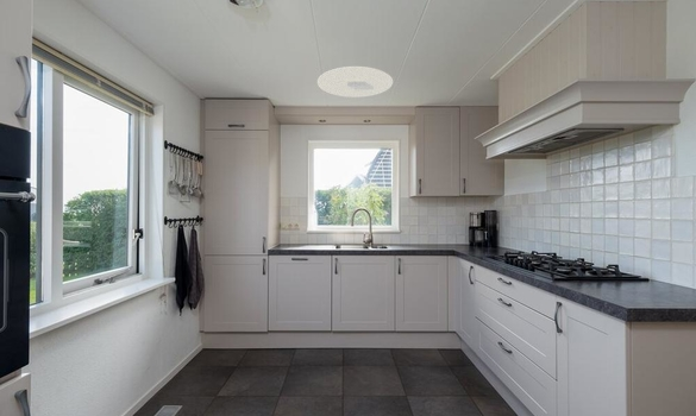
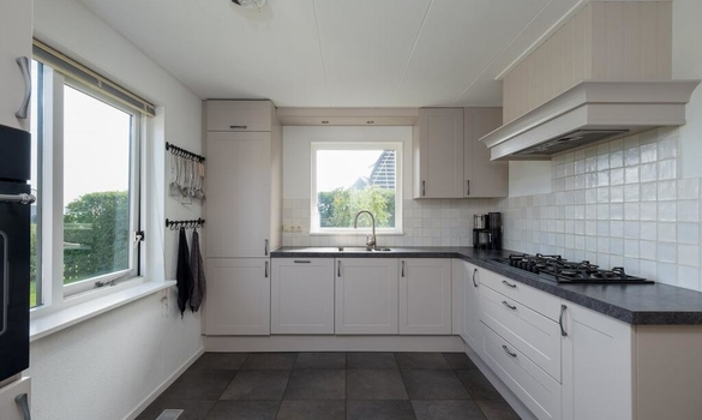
- ceiling light [316,65,394,99]
